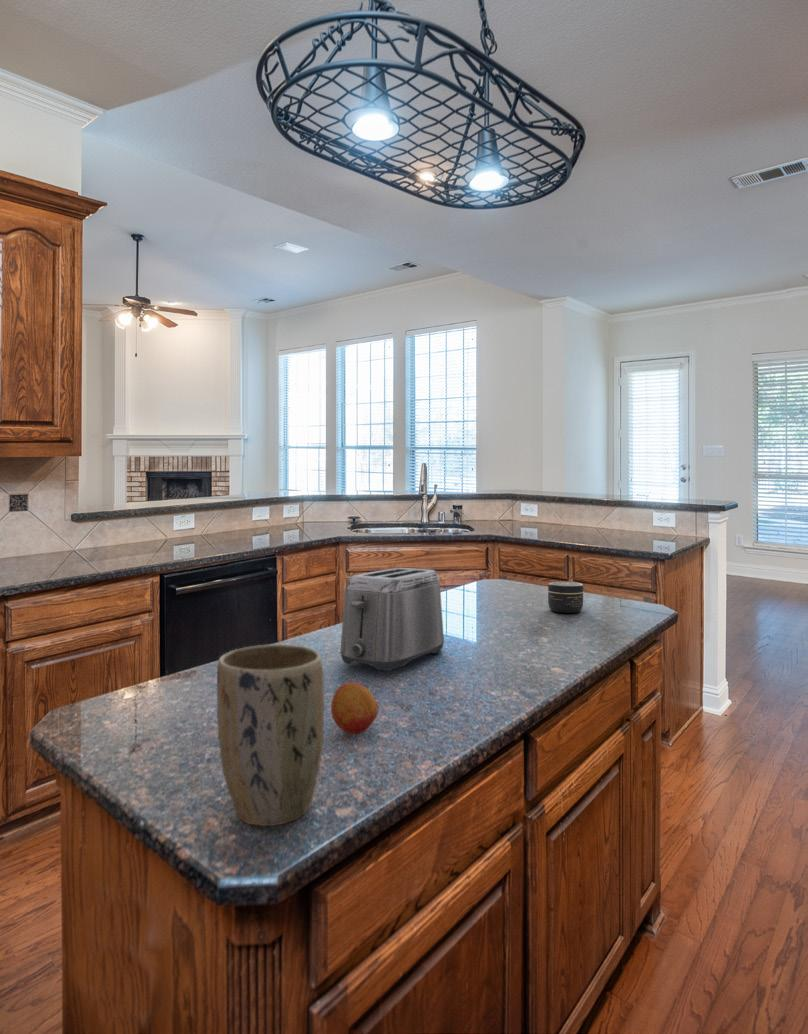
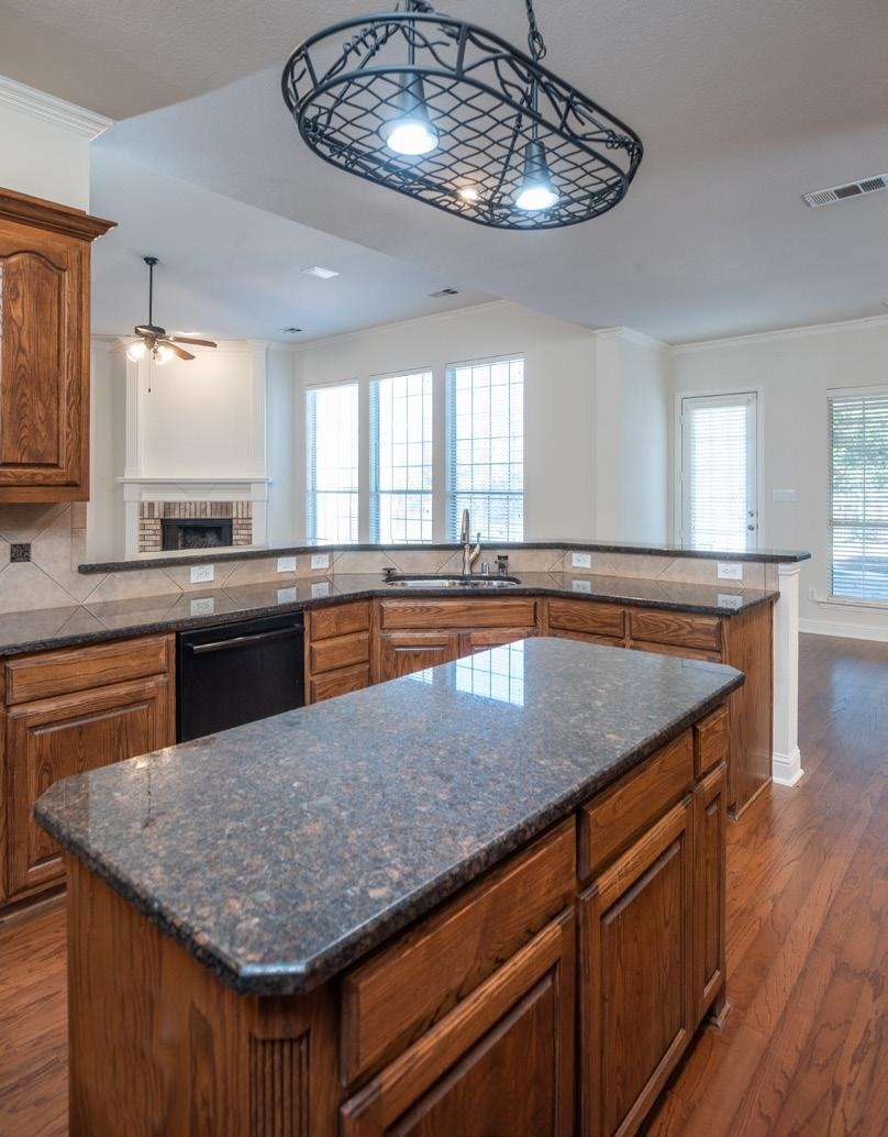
- fruit [330,681,379,735]
- jar [547,581,585,614]
- plant pot [216,643,325,827]
- toaster [339,567,445,672]
